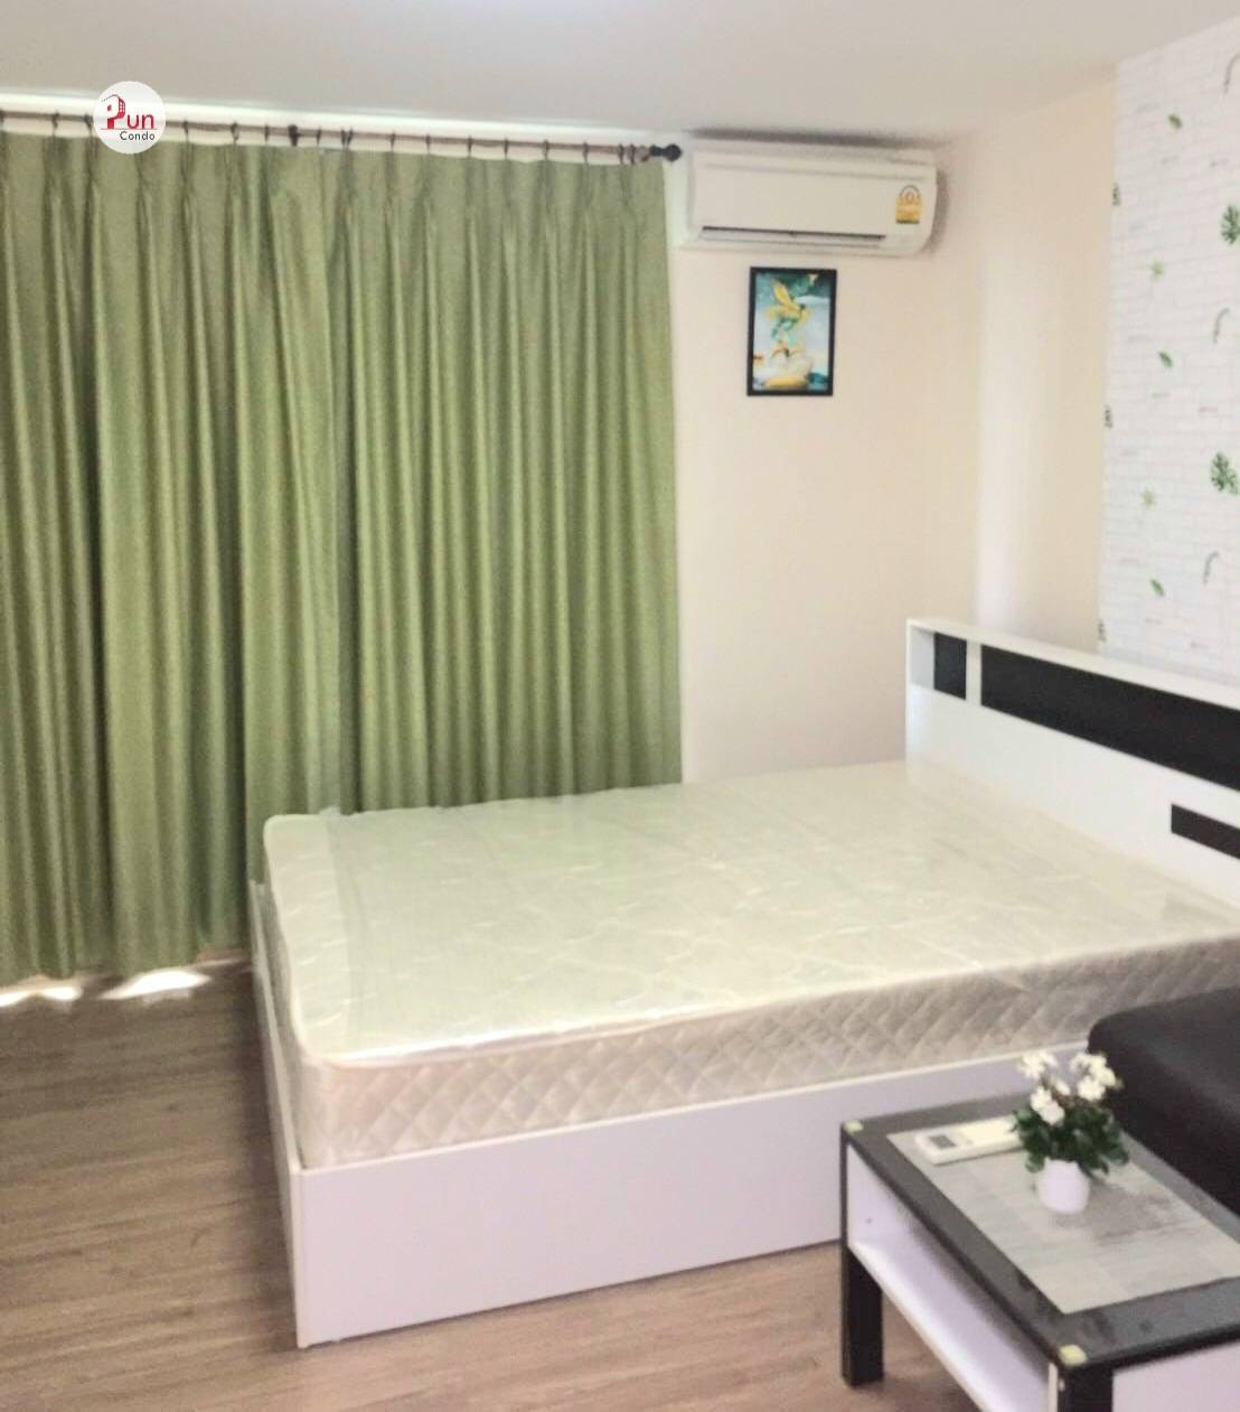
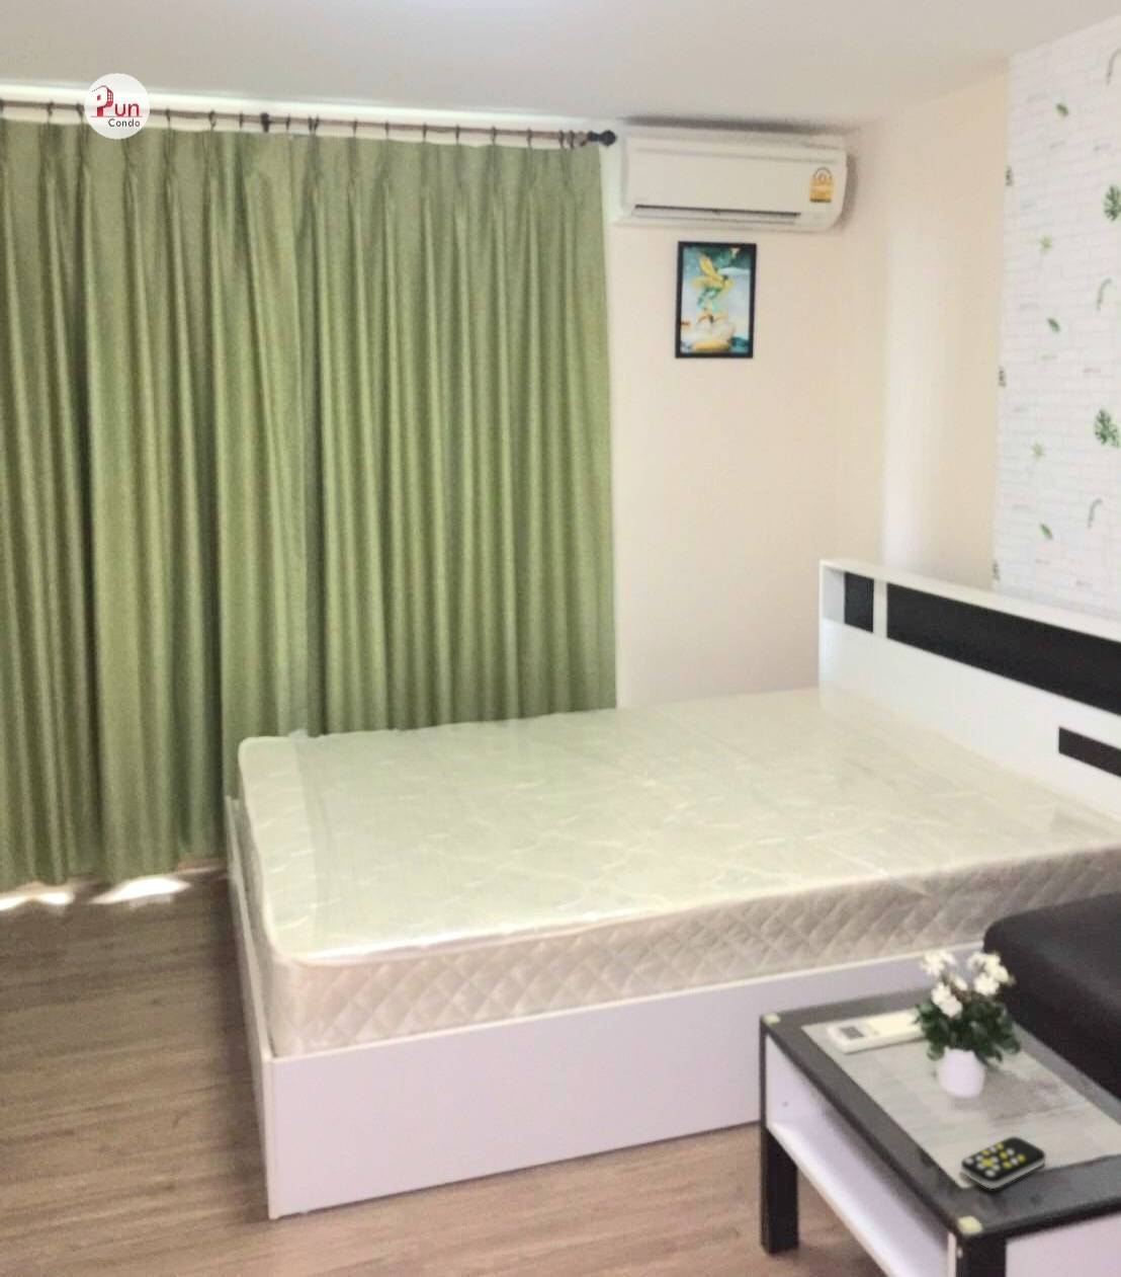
+ remote control [960,1135,1047,1190]
